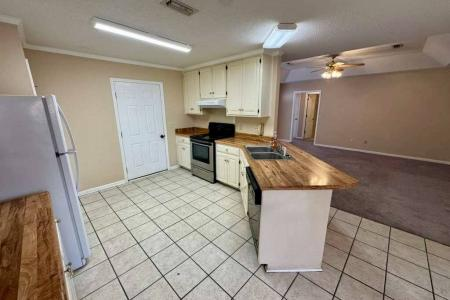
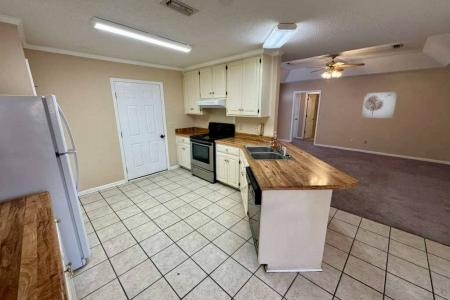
+ wall art [360,91,399,119]
